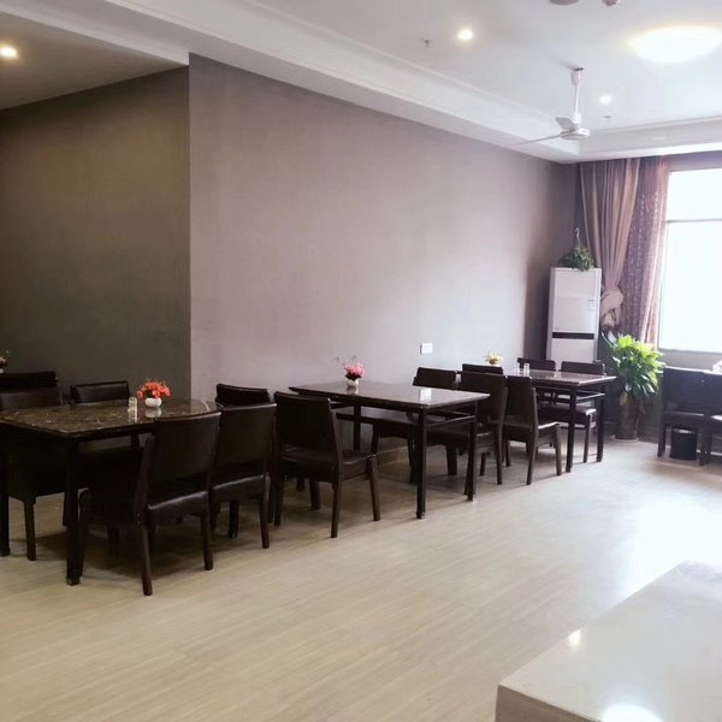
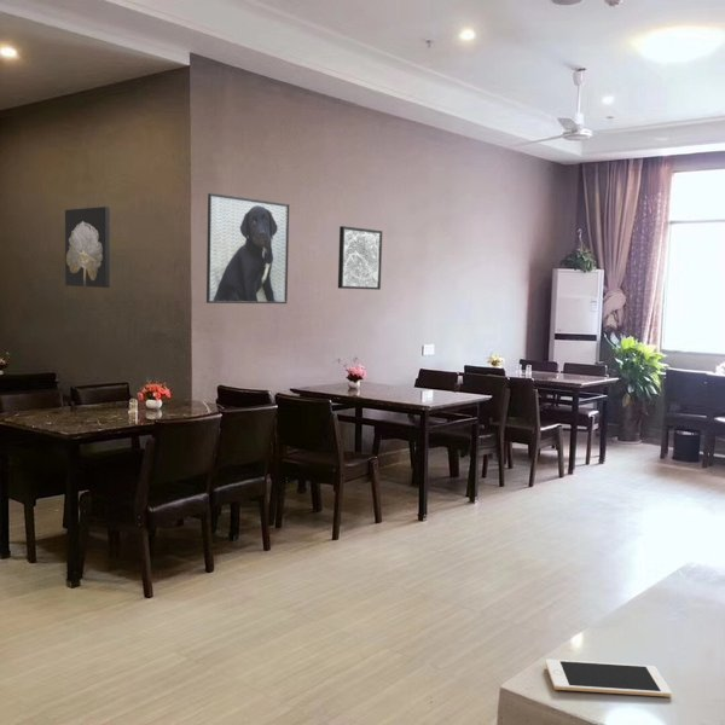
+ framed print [205,192,290,304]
+ wall art [64,205,111,289]
+ wall art [337,225,383,291]
+ cell phone [545,659,673,698]
